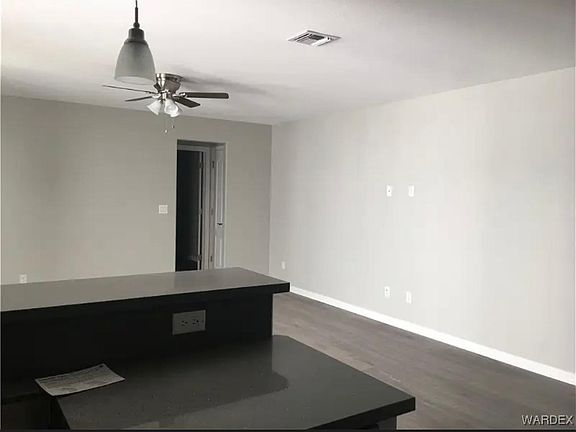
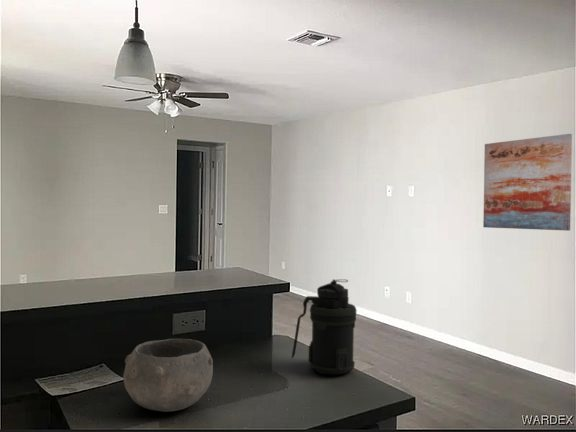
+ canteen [291,278,358,376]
+ wall art [482,133,573,232]
+ bowl [122,338,214,413]
